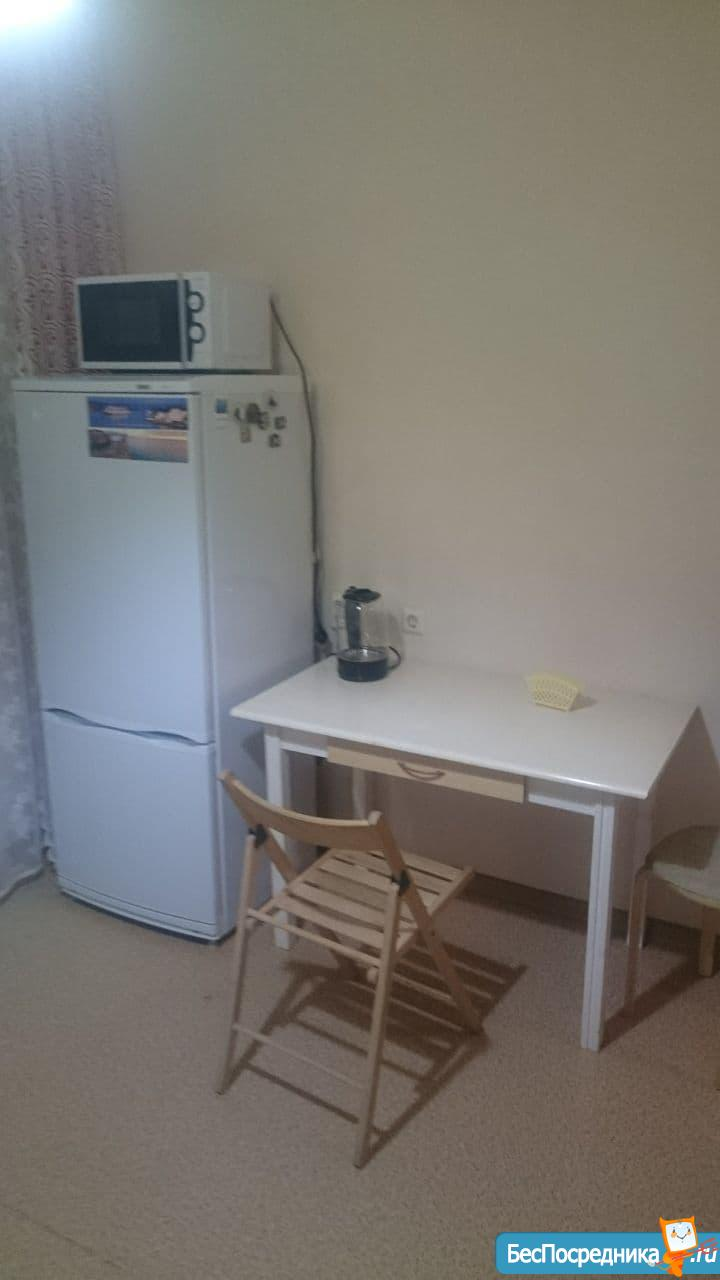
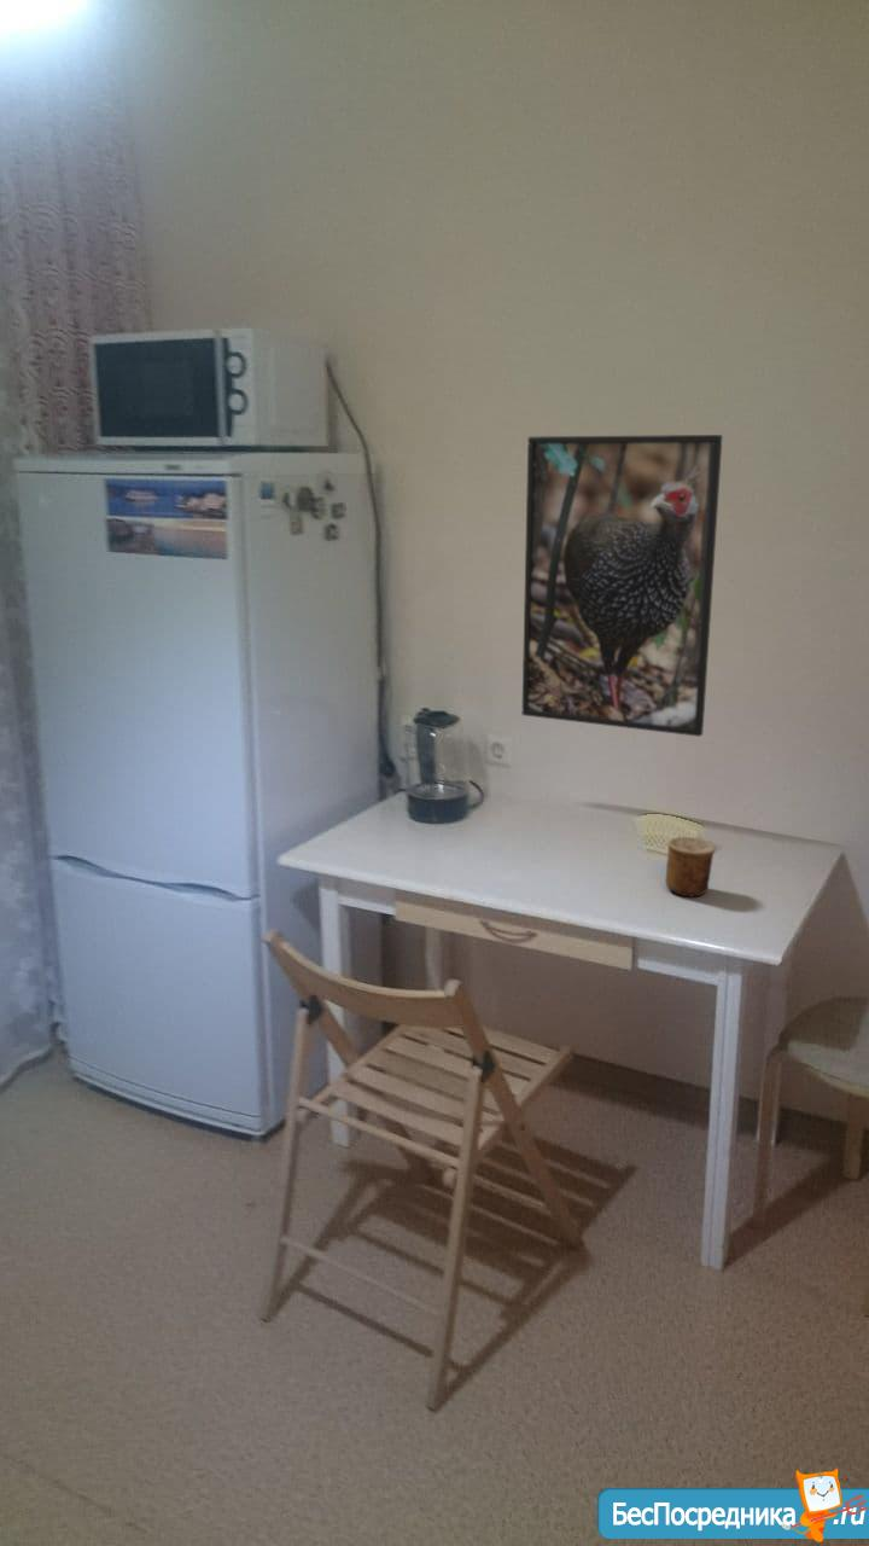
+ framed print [521,434,723,738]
+ cup [665,836,717,899]
